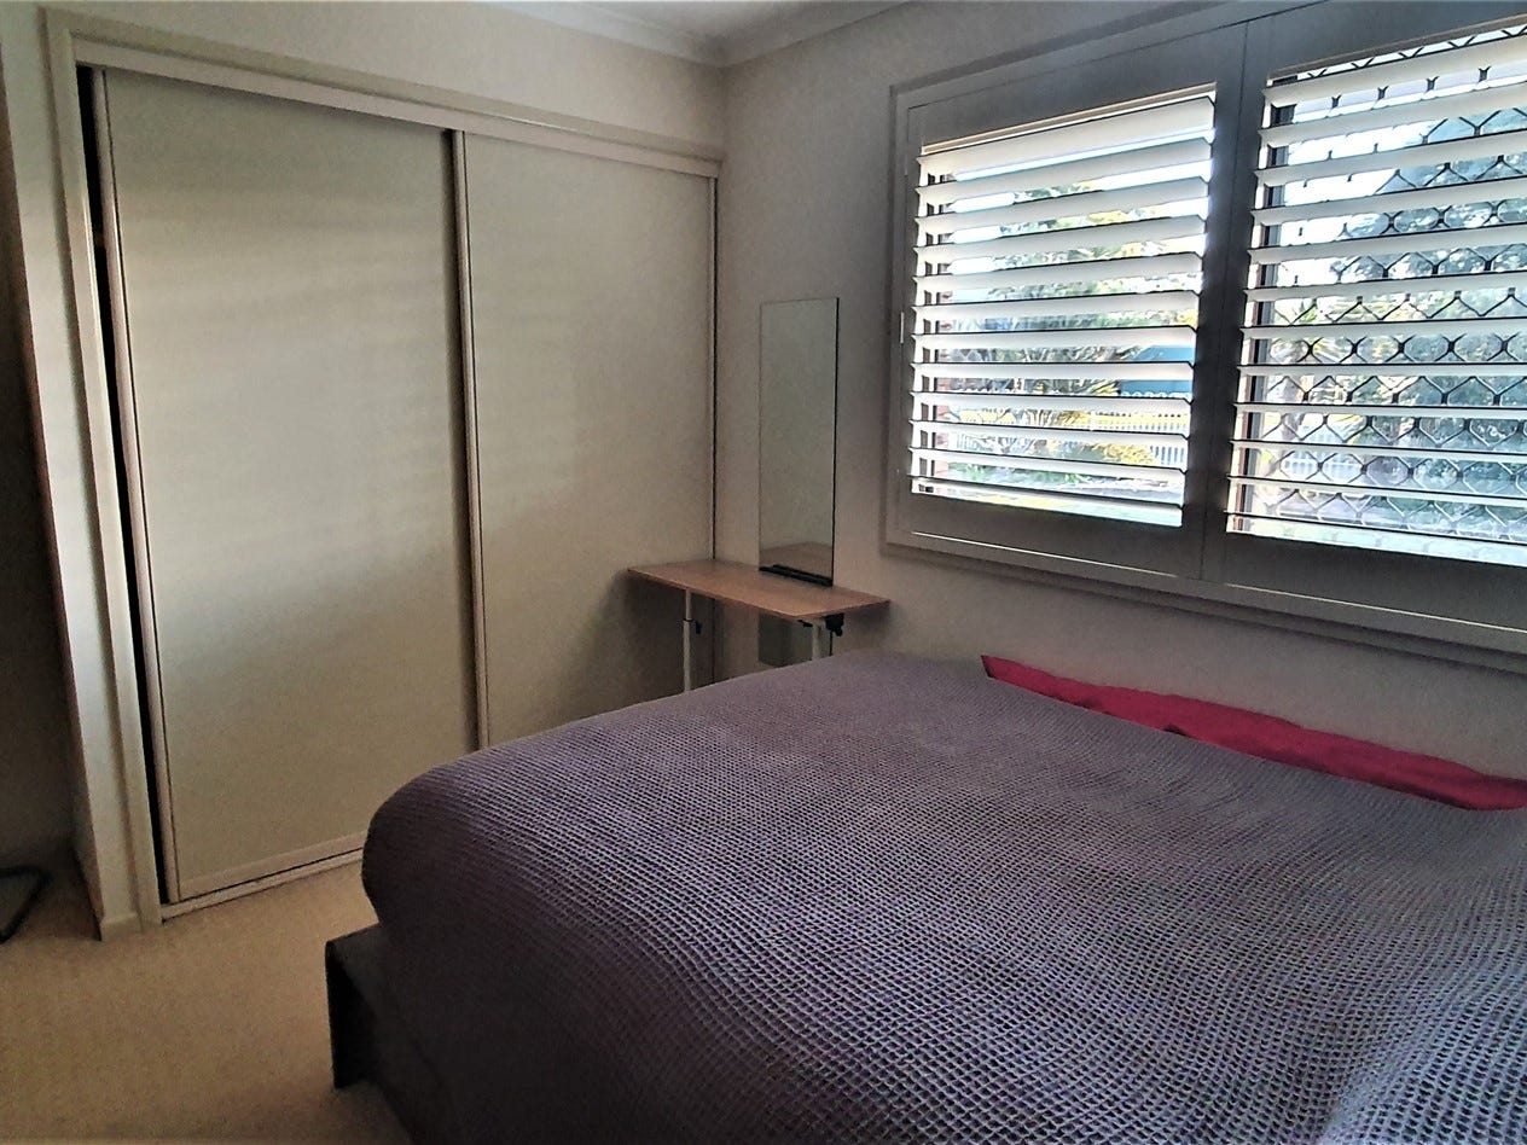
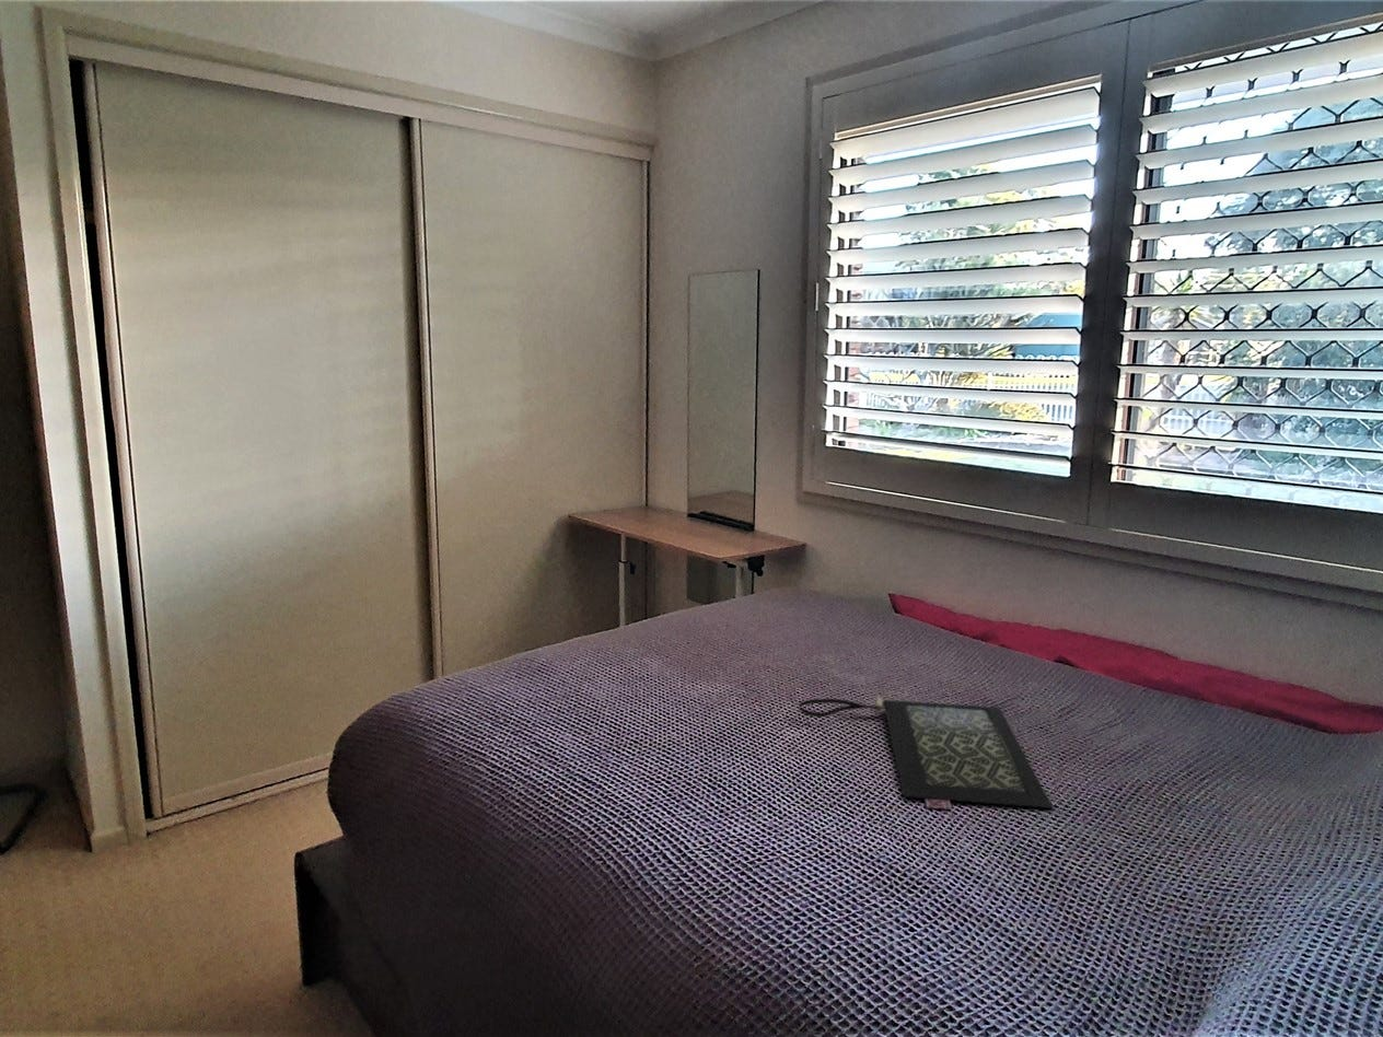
+ clutch bag [798,696,1054,811]
